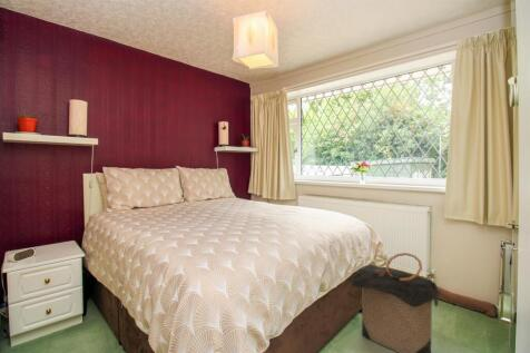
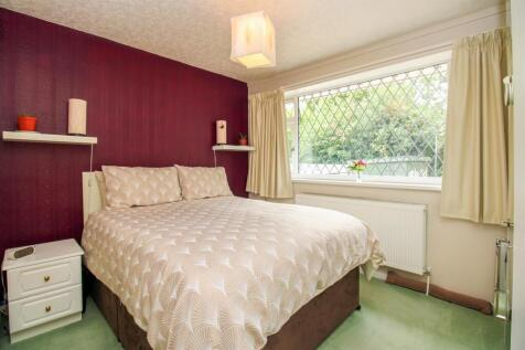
- laundry hamper [350,252,441,353]
